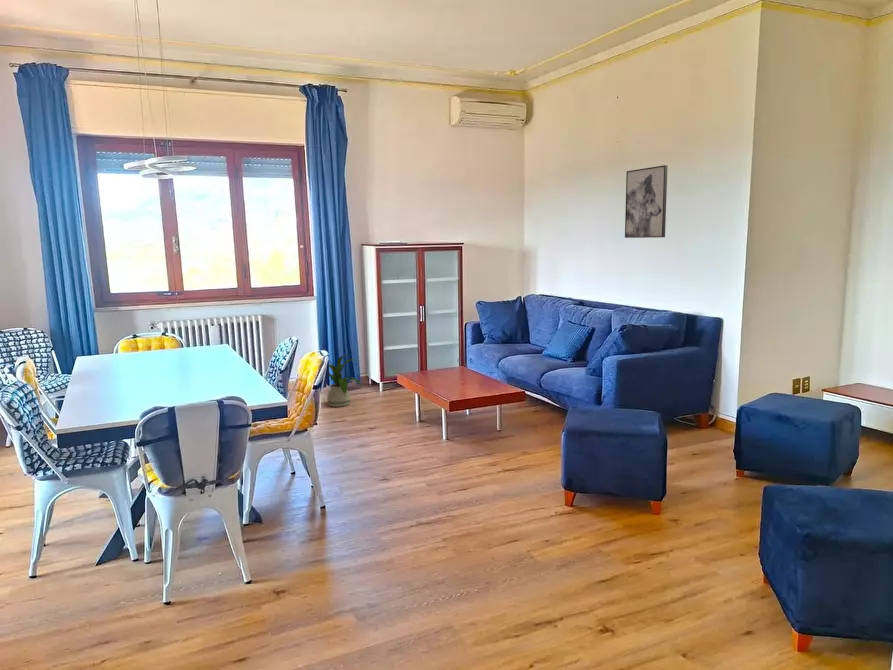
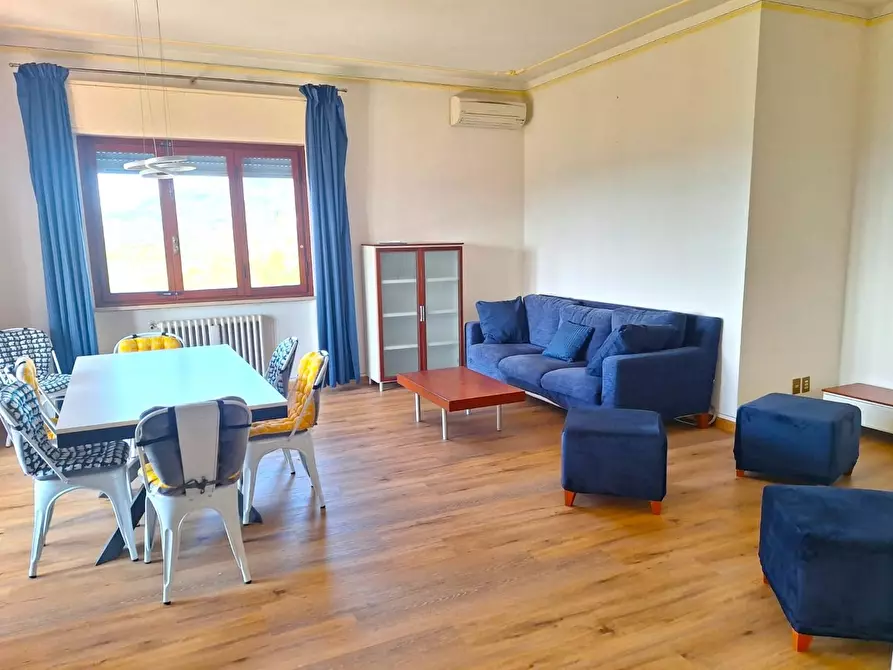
- house plant [326,354,363,408]
- wall art [624,164,669,239]
